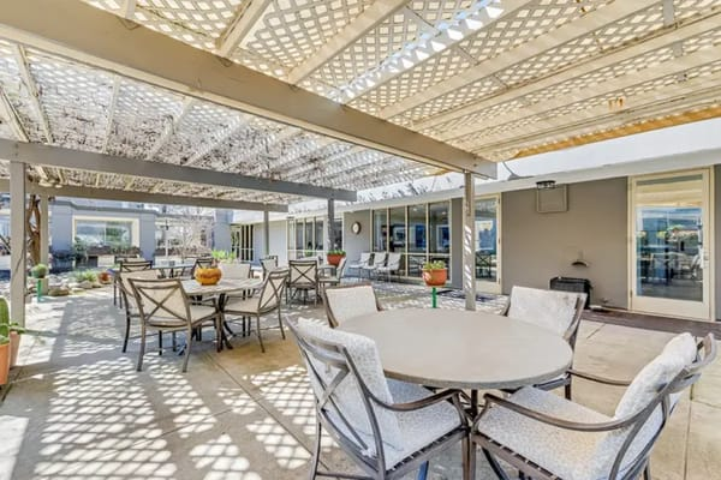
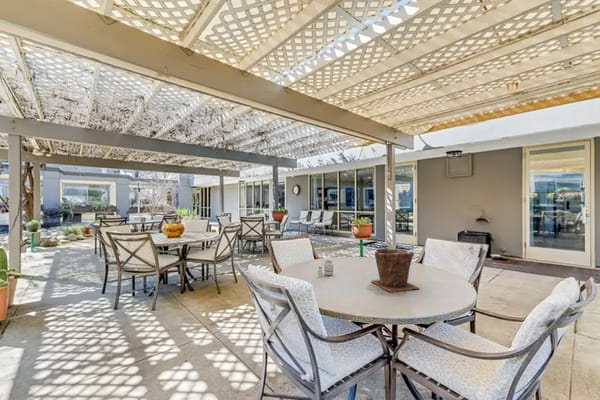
+ plant pot [370,246,420,293]
+ candle [317,259,335,277]
